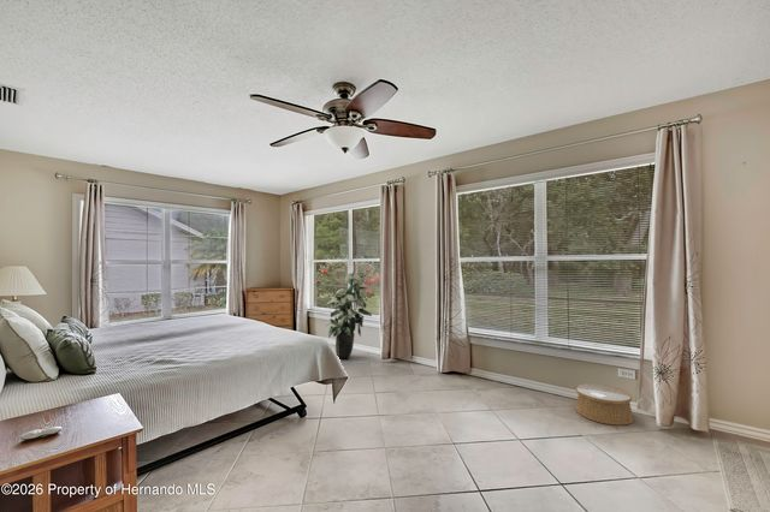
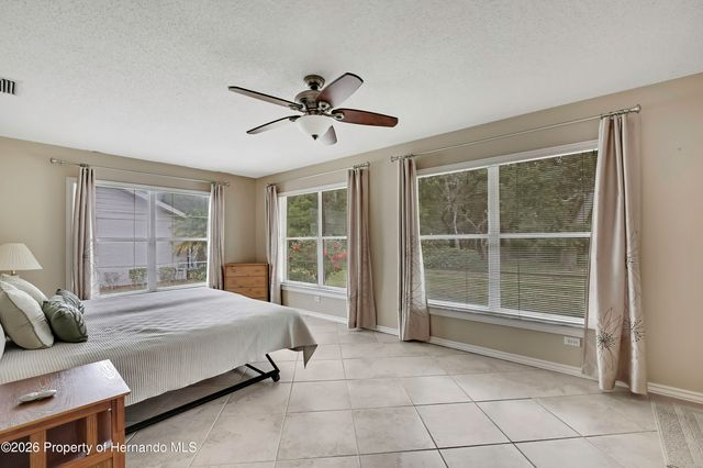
- woven basket [575,382,634,427]
- indoor plant [325,268,373,359]
